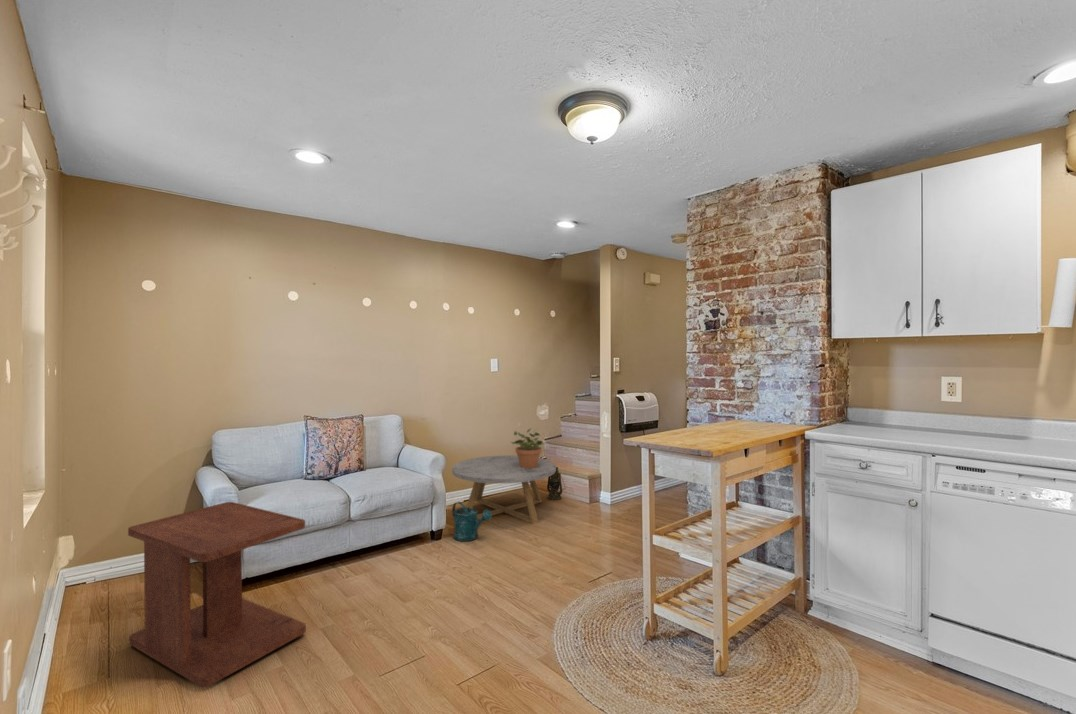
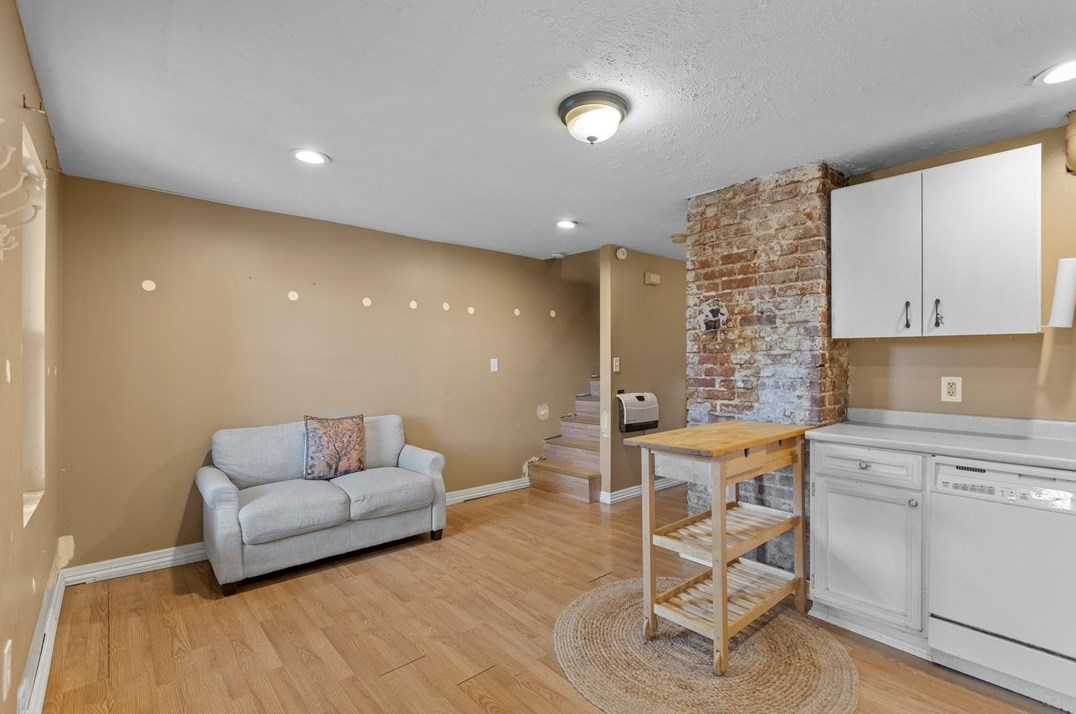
- watering can [451,501,493,542]
- side table [127,501,307,688]
- potted plant [510,427,544,468]
- coffee table [451,454,557,525]
- lantern [546,466,566,501]
